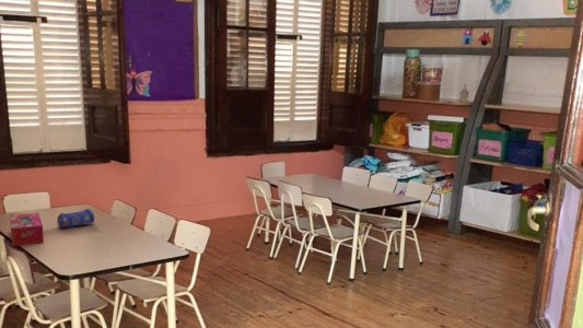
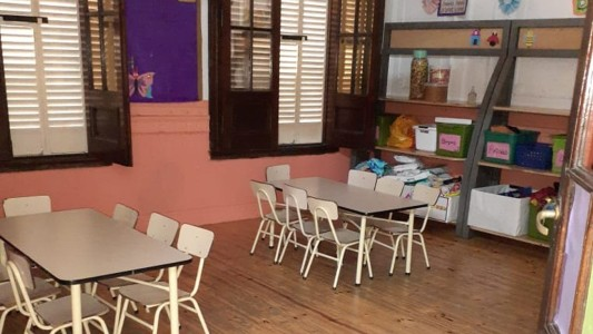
- pencil case [56,208,95,230]
- tissue box [9,212,45,247]
